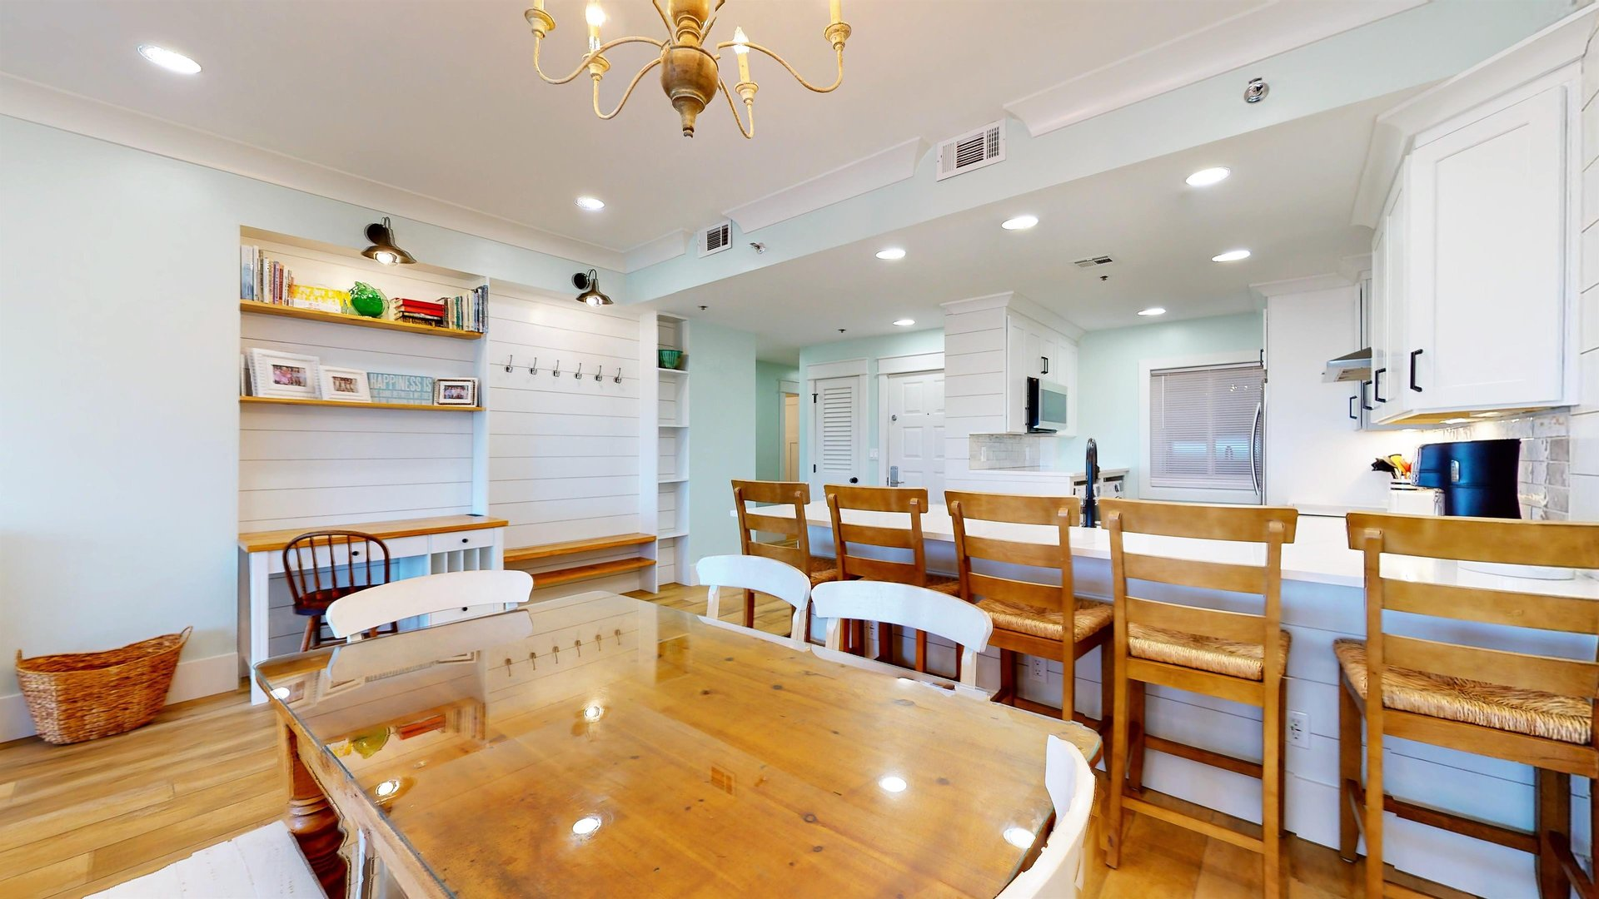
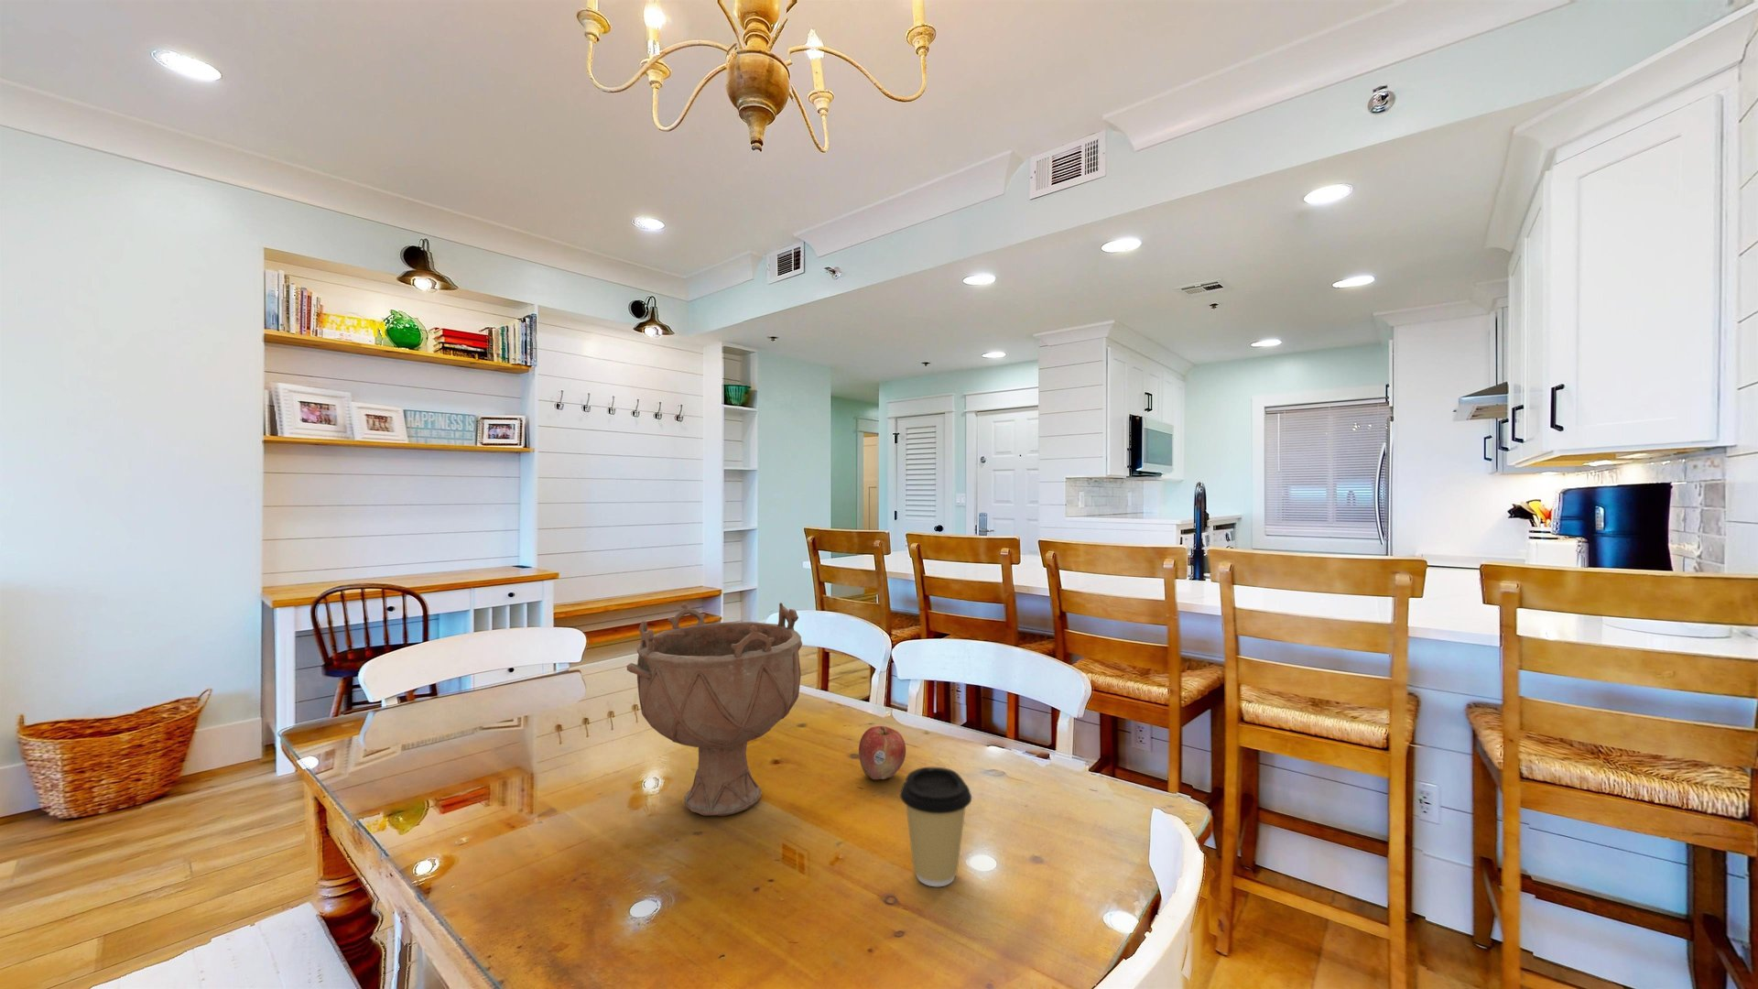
+ coffee cup [900,767,972,888]
+ fruit [858,726,907,780]
+ decorative bowl [627,601,803,816]
